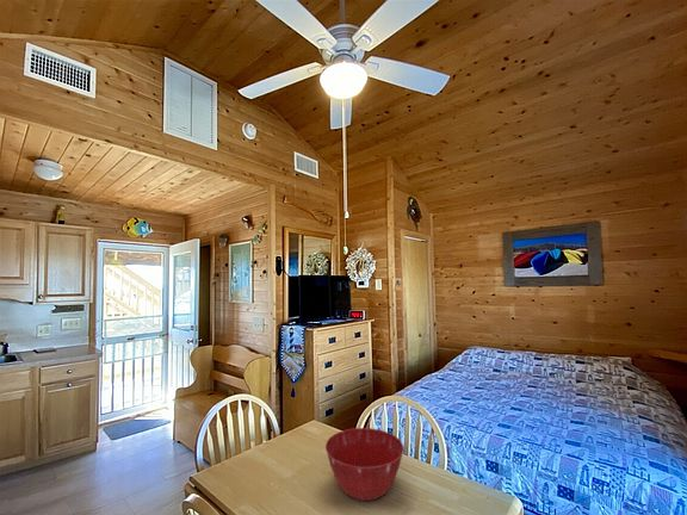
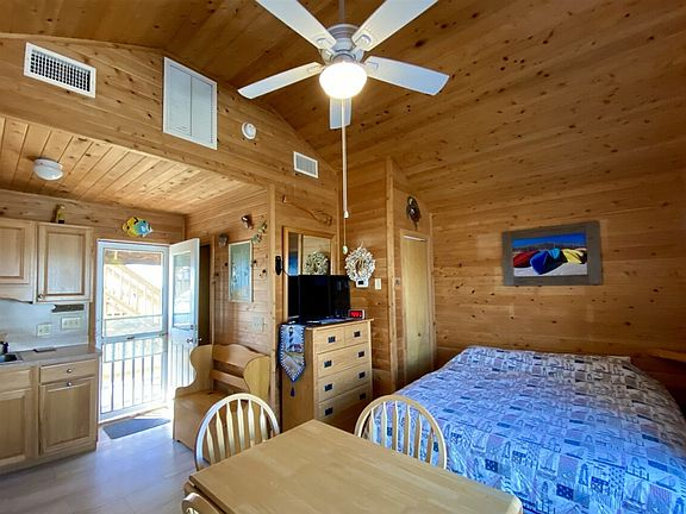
- mixing bowl [324,427,406,502]
